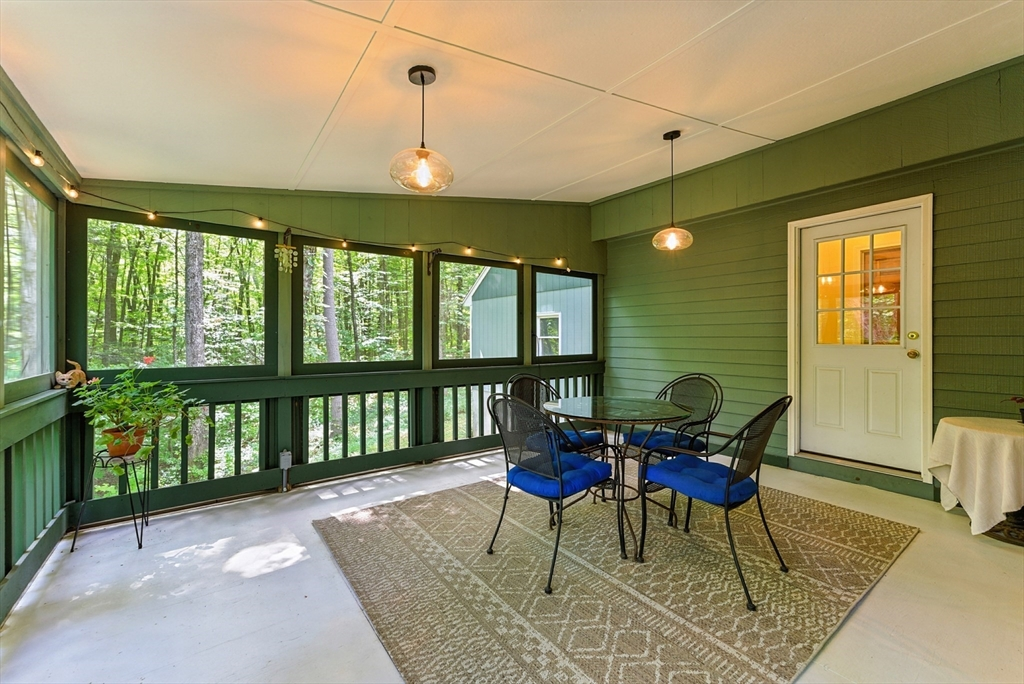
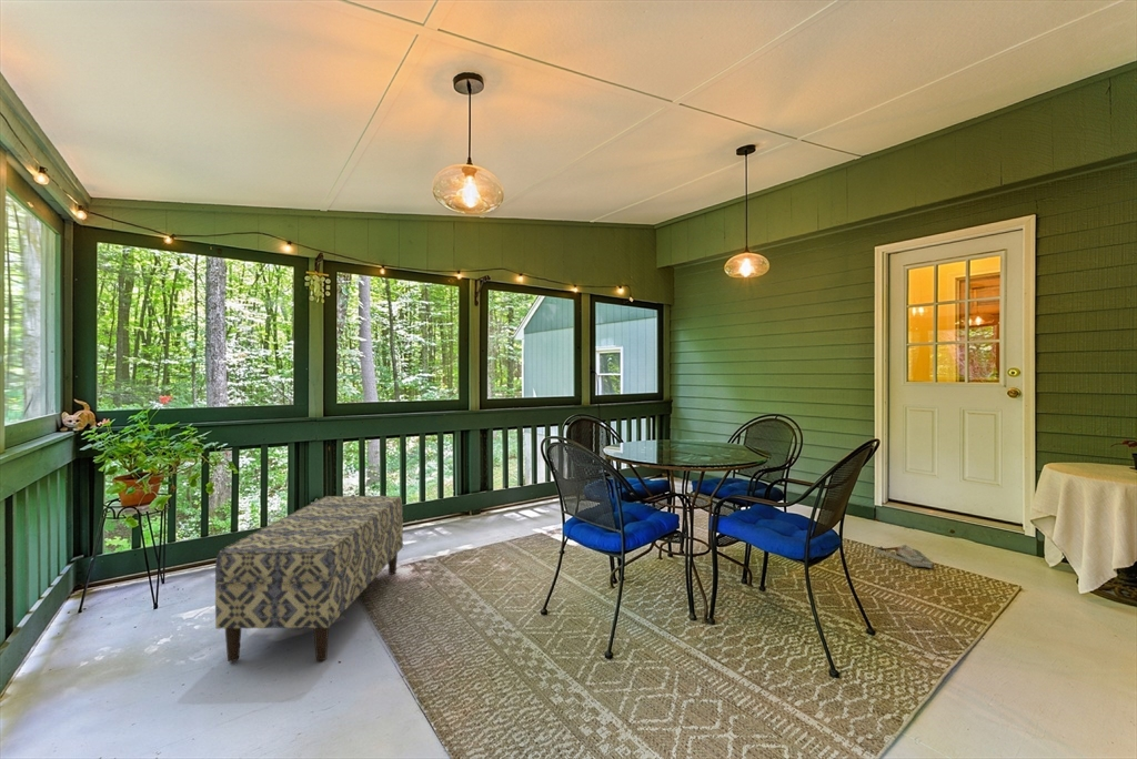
+ bag [874,544,935,569]
+ bench [214,495,404,662]
